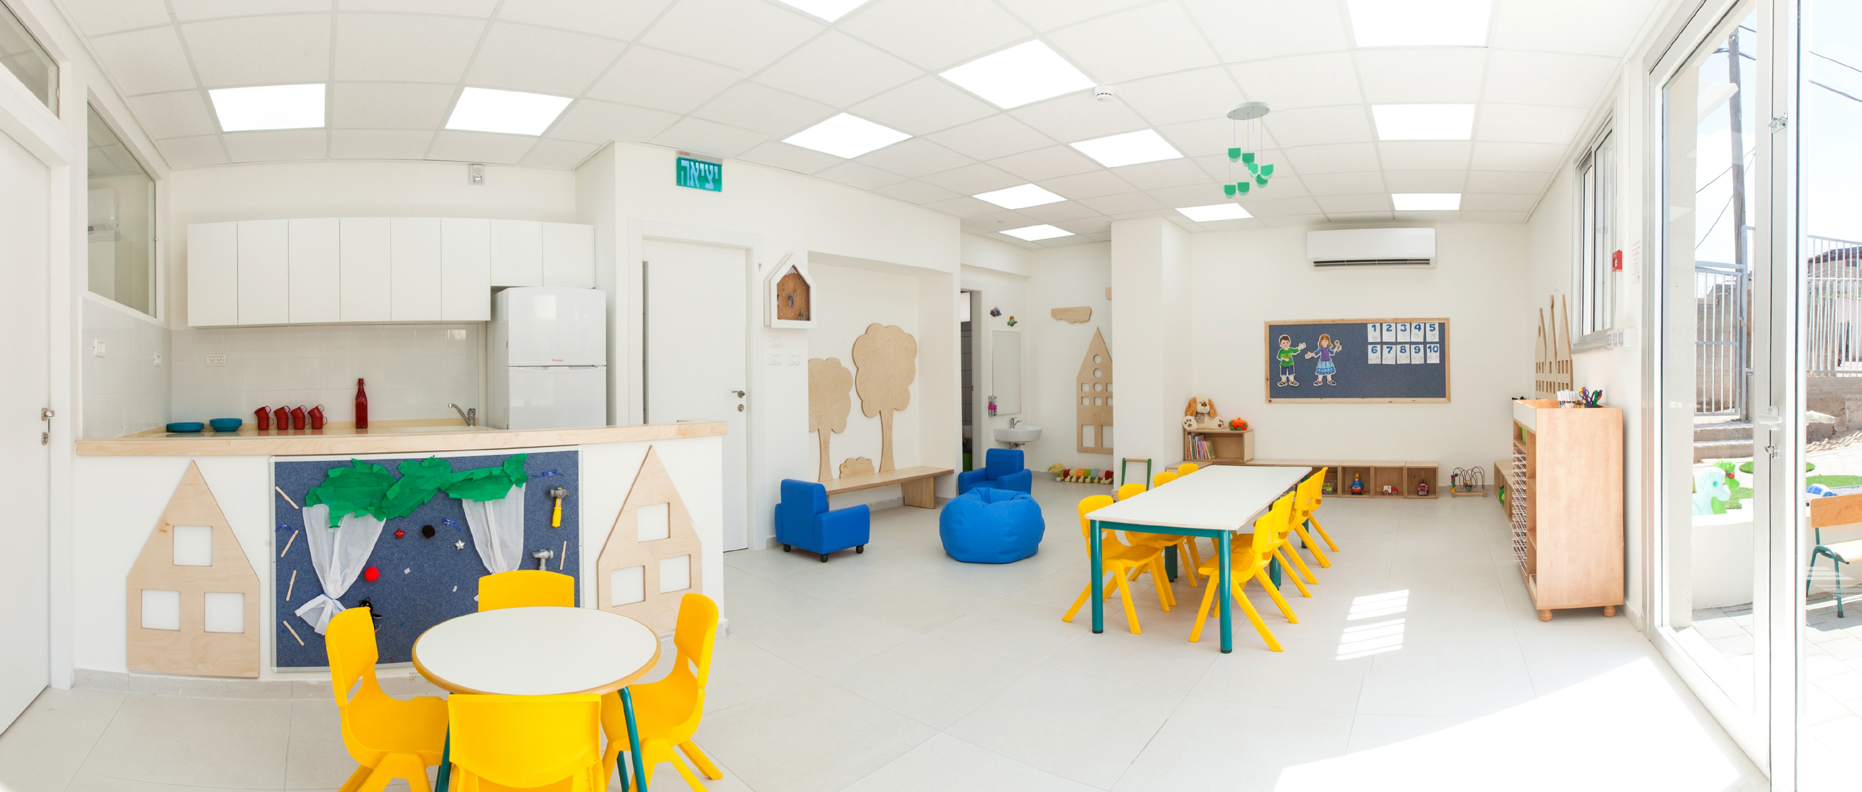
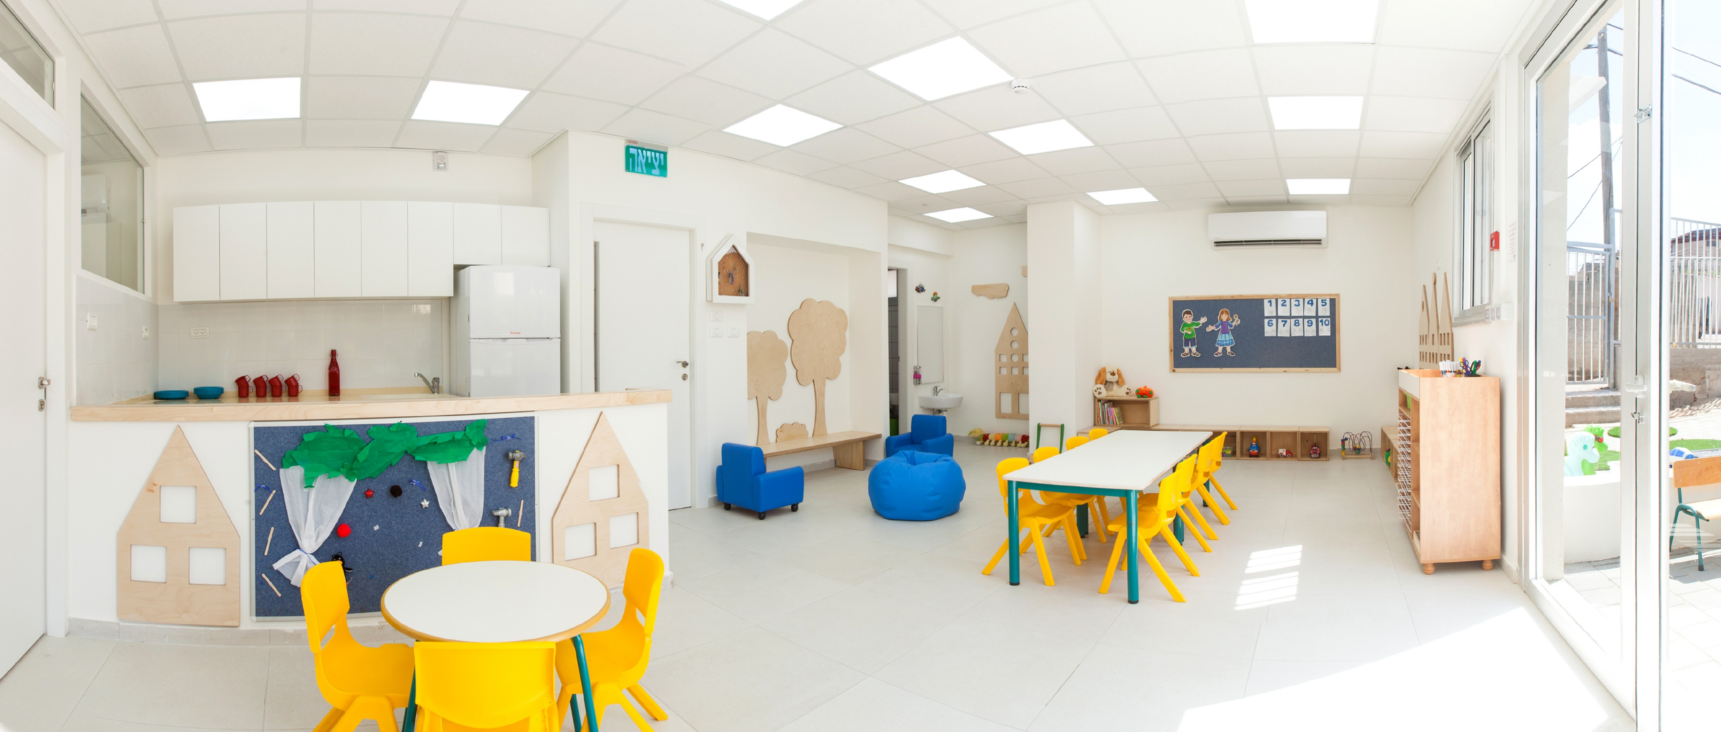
- ceiling mobile [1223,101,1274,199]
